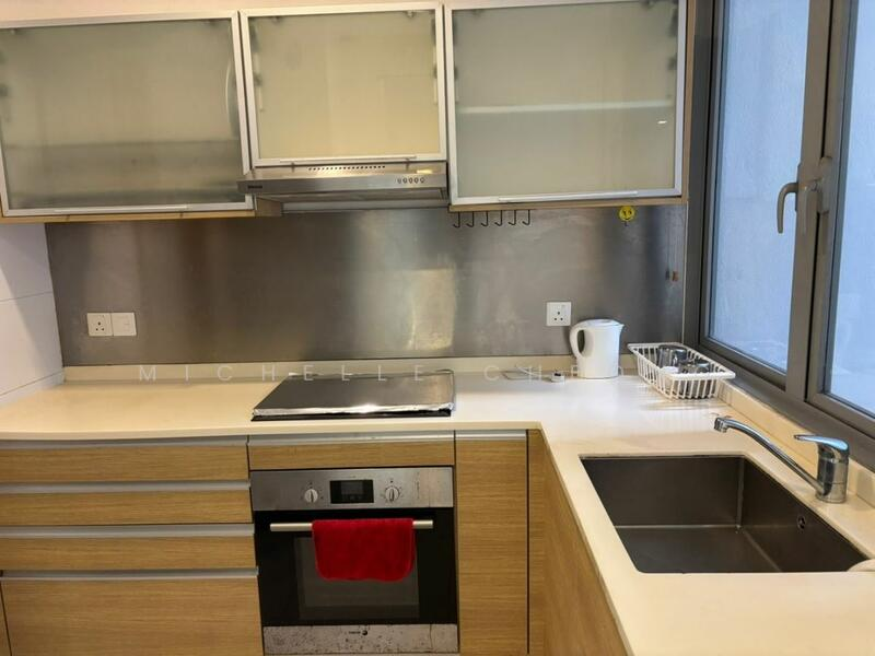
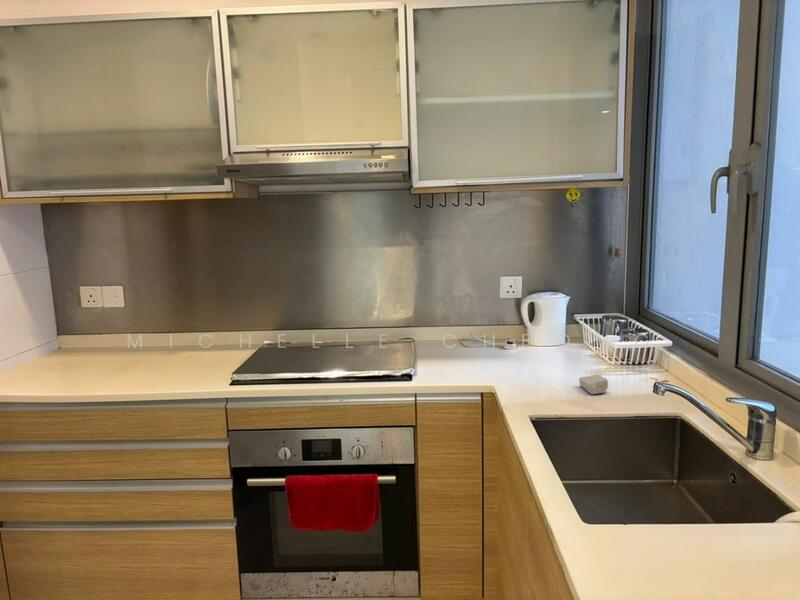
+ soap bar [578,373,609,395]
